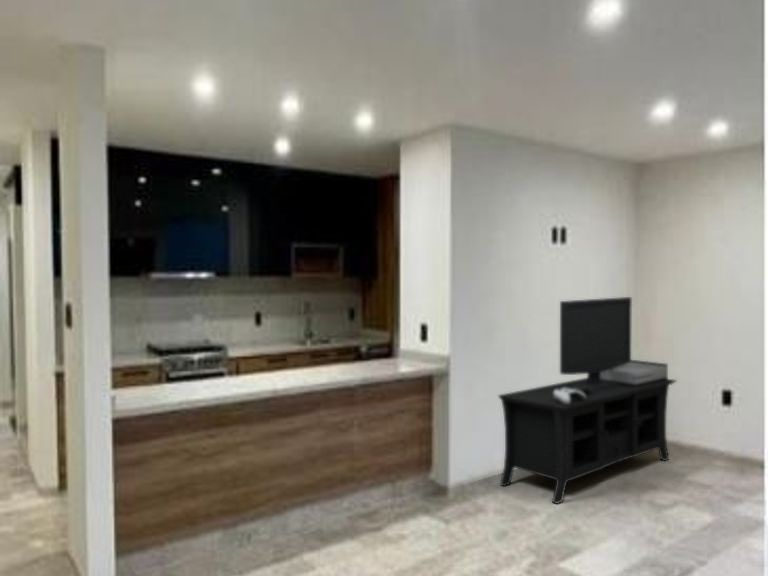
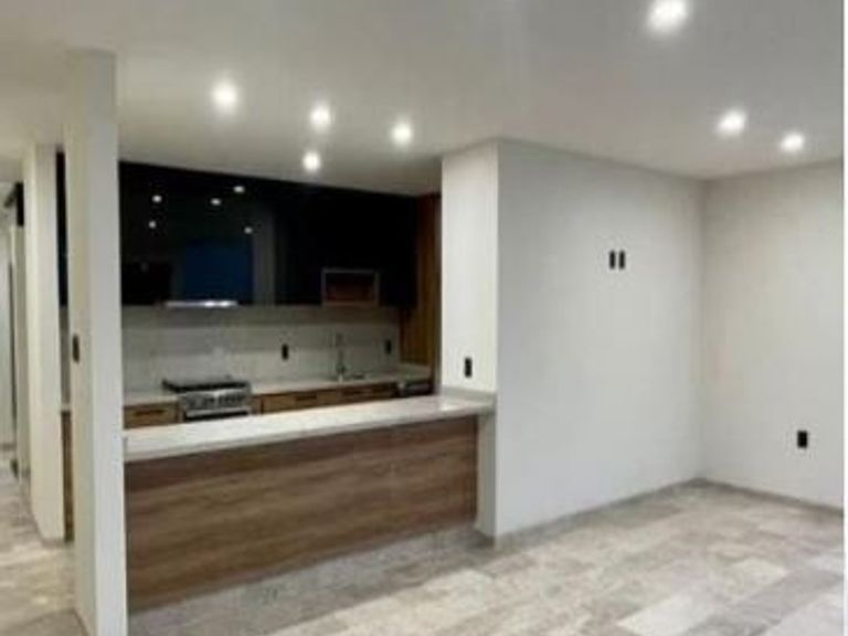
- media console [497,296,679,505]
